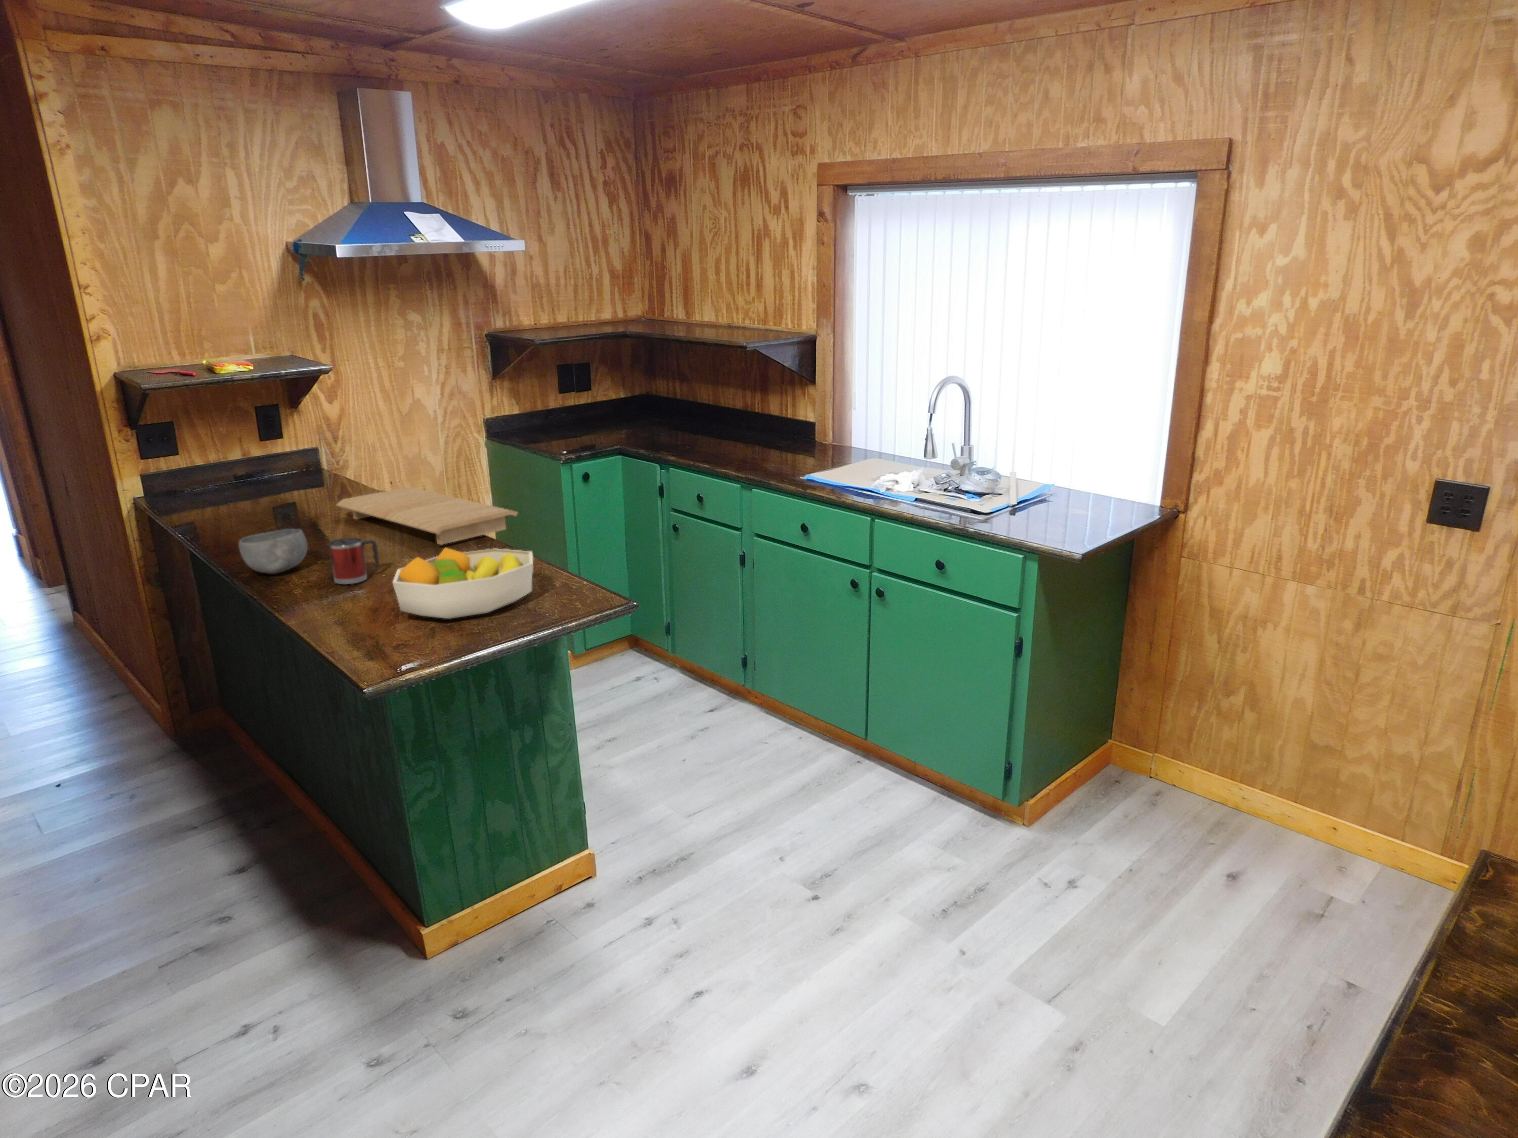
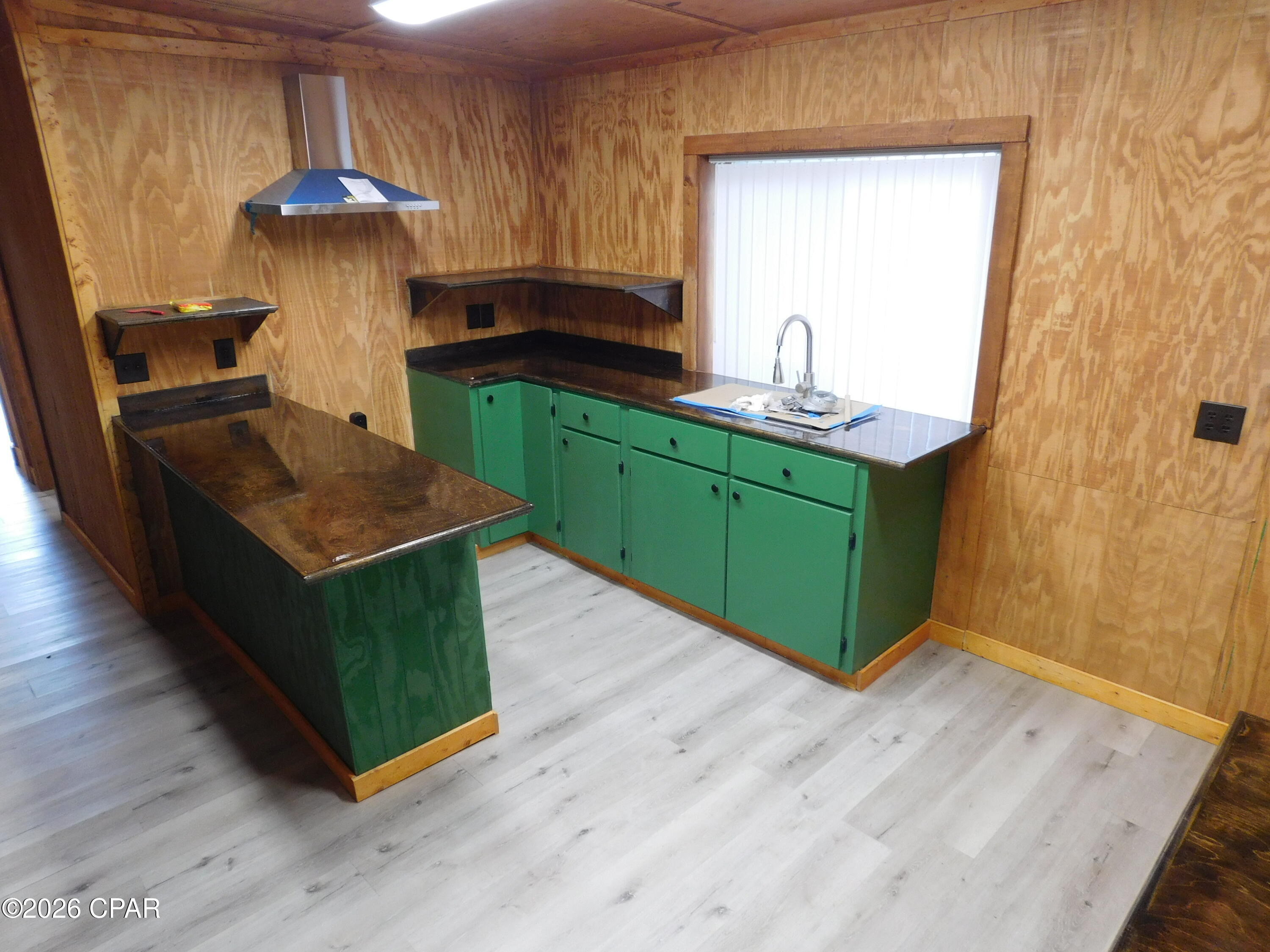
- bowl [238,528,308,574]
- fruit bowl [392,546,534,619]
- mug [326,537,379,585]
- cutting board [336,487,519,545]
